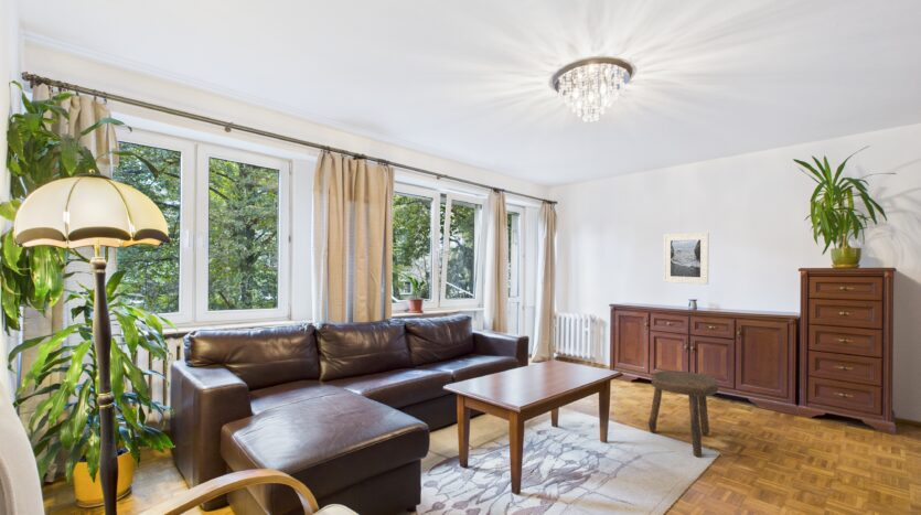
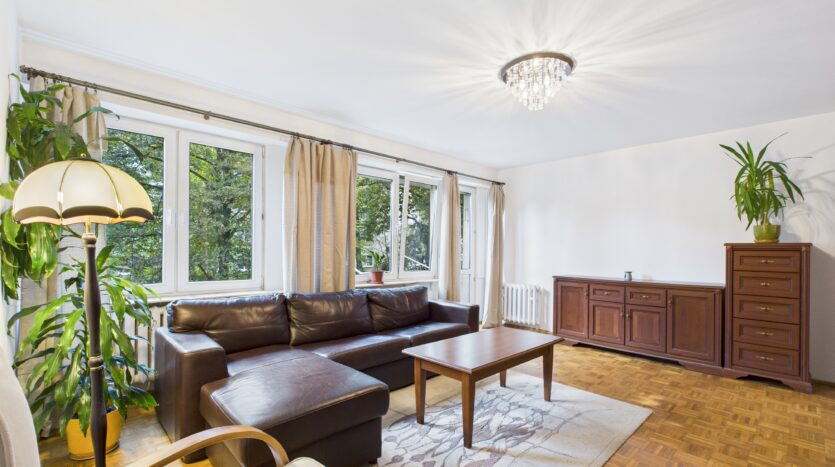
- stool [647,369,720,458]
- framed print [663,232,710,286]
